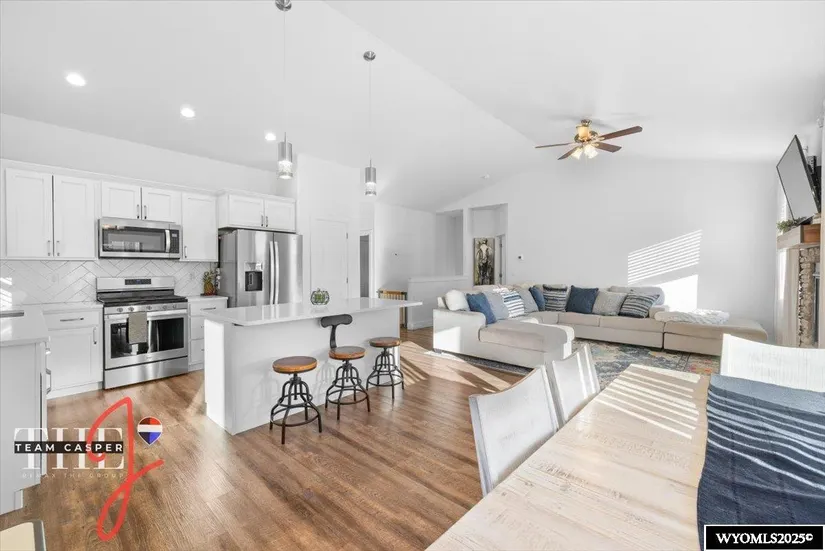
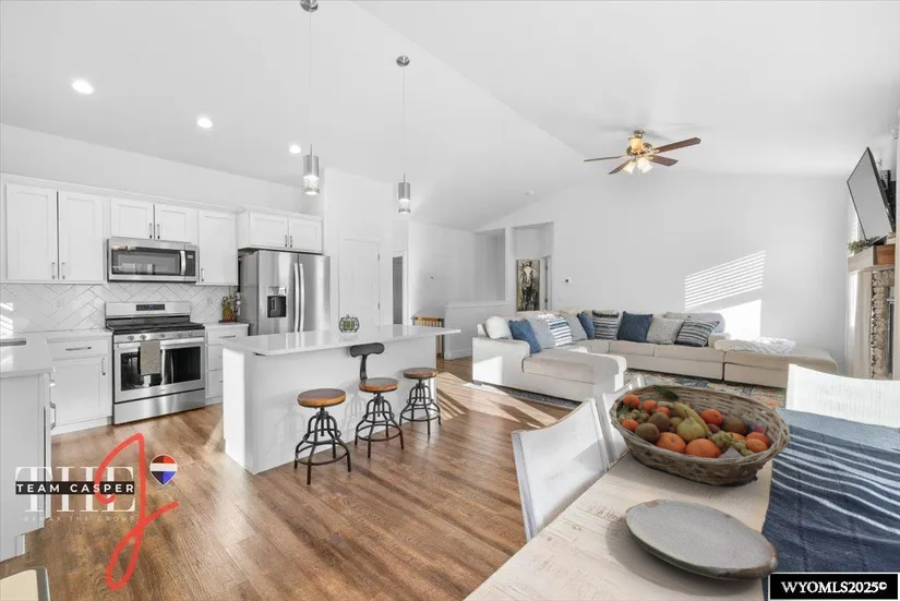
+ plate [624,498,780,581]
+ fruit basket [608,383,791,488]
